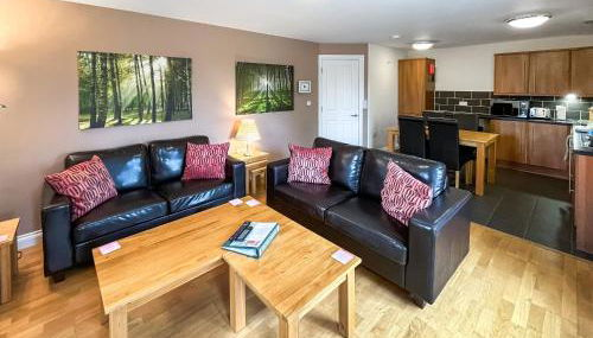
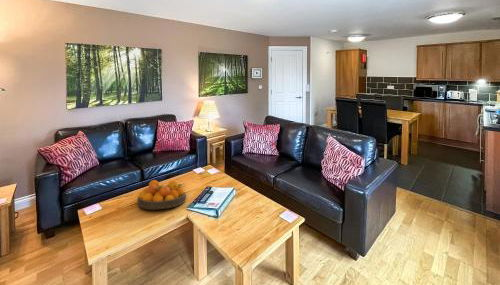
+ fruit bowl [136,179,187,210]
